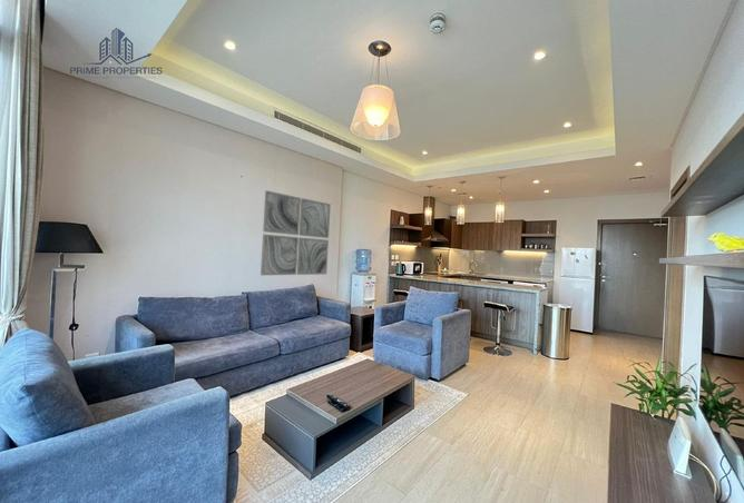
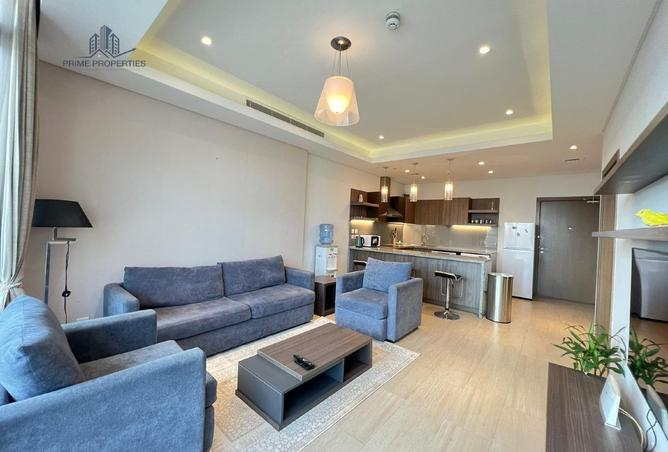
- wall art [260,189,332,276]
